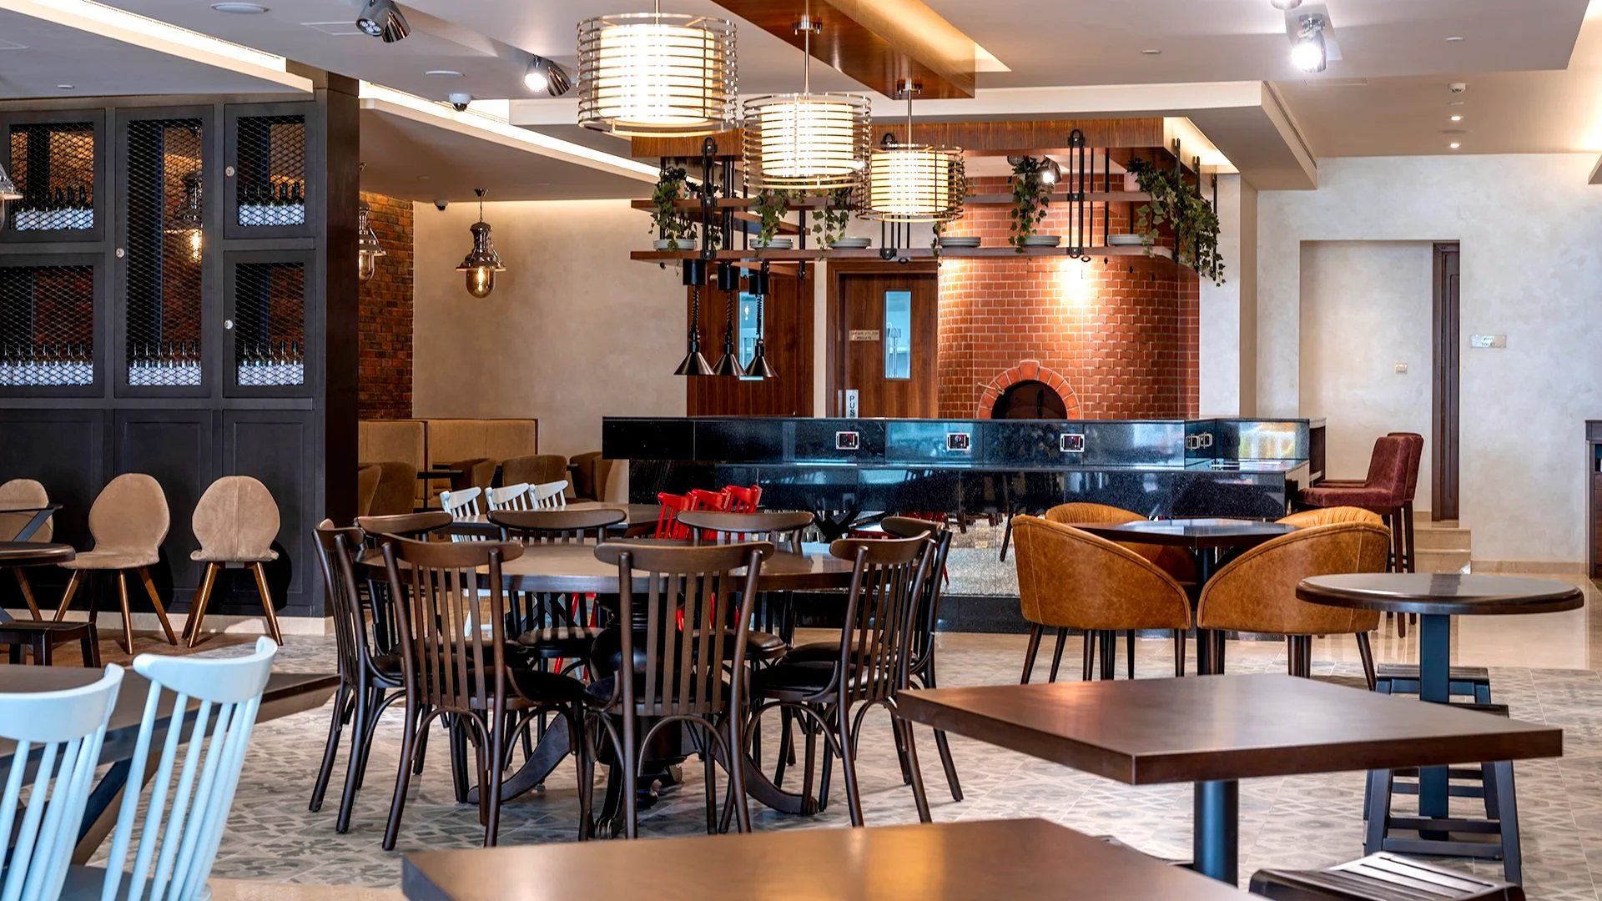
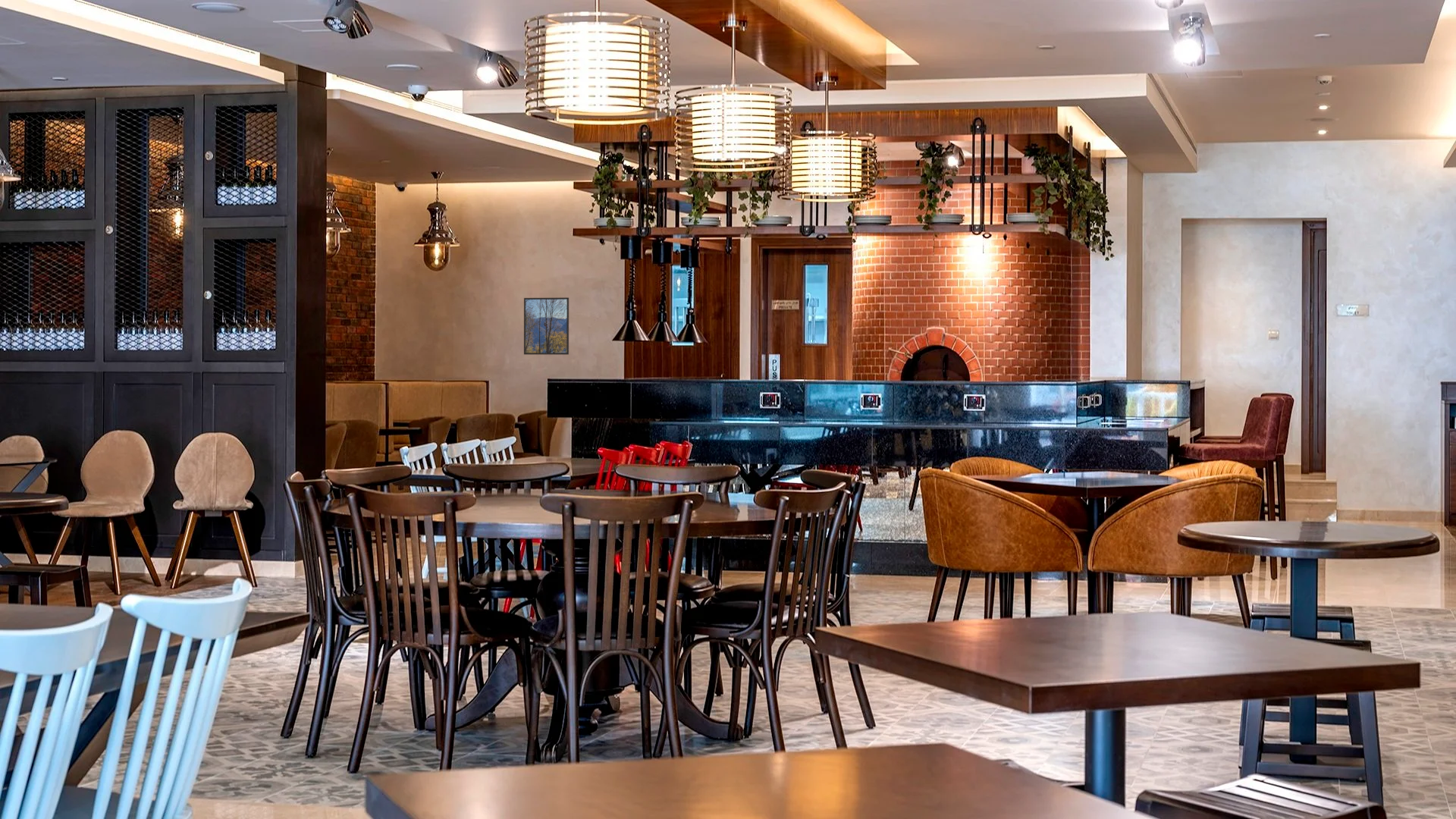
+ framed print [523,297,570,356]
